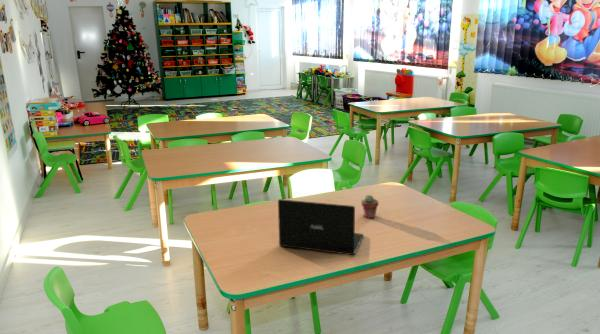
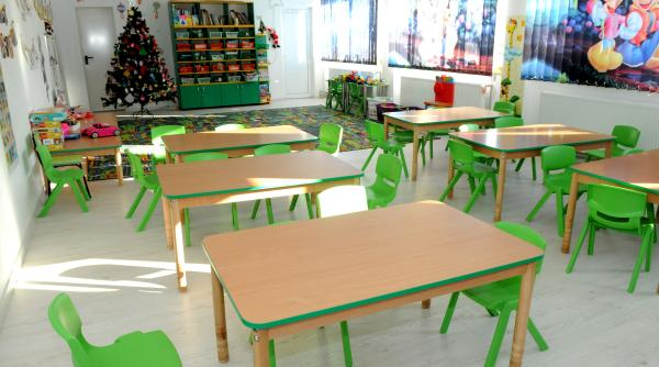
- laptop [277,198,364,256]
- potted succulent [360,194,379,219]
